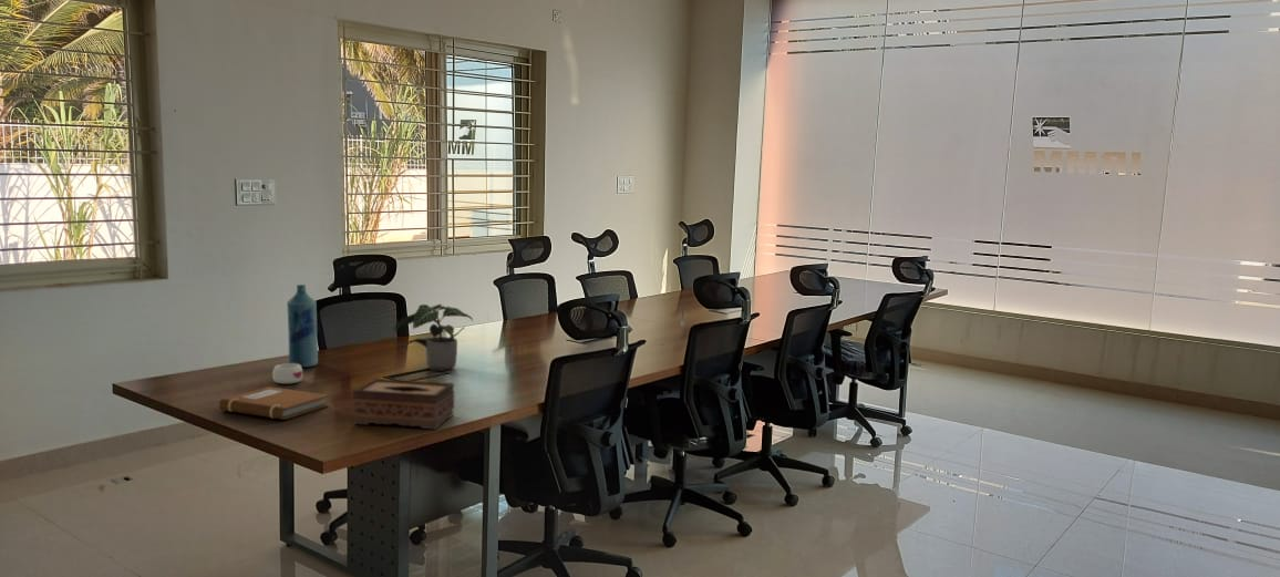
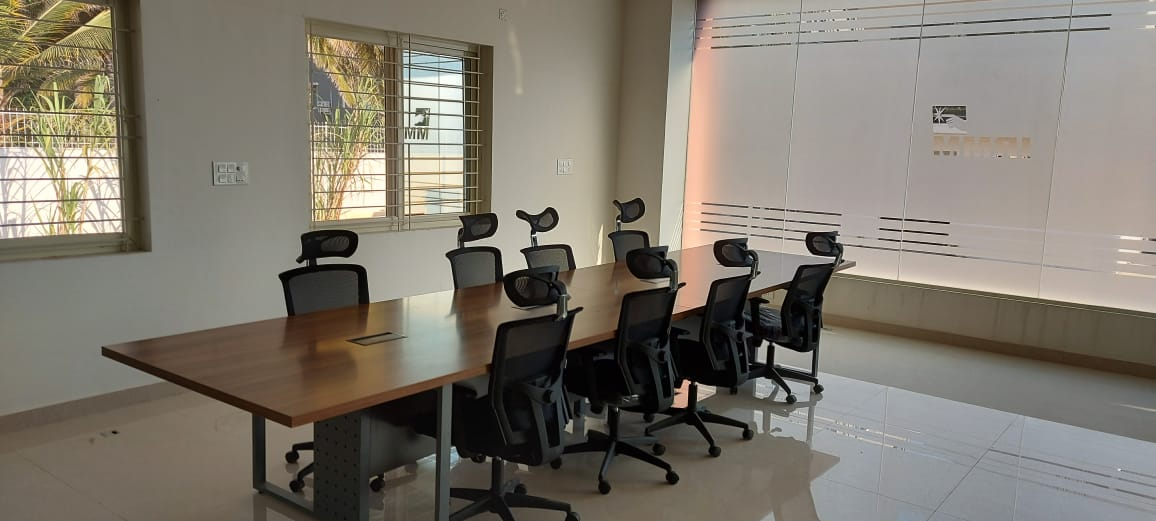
- potted plant [393,302,474,372]
- notebook [218,385,330,421]
- mug [271,362,303,384]
- tissue box [351,378,456,431]
- bottle [286,284,319,369]
